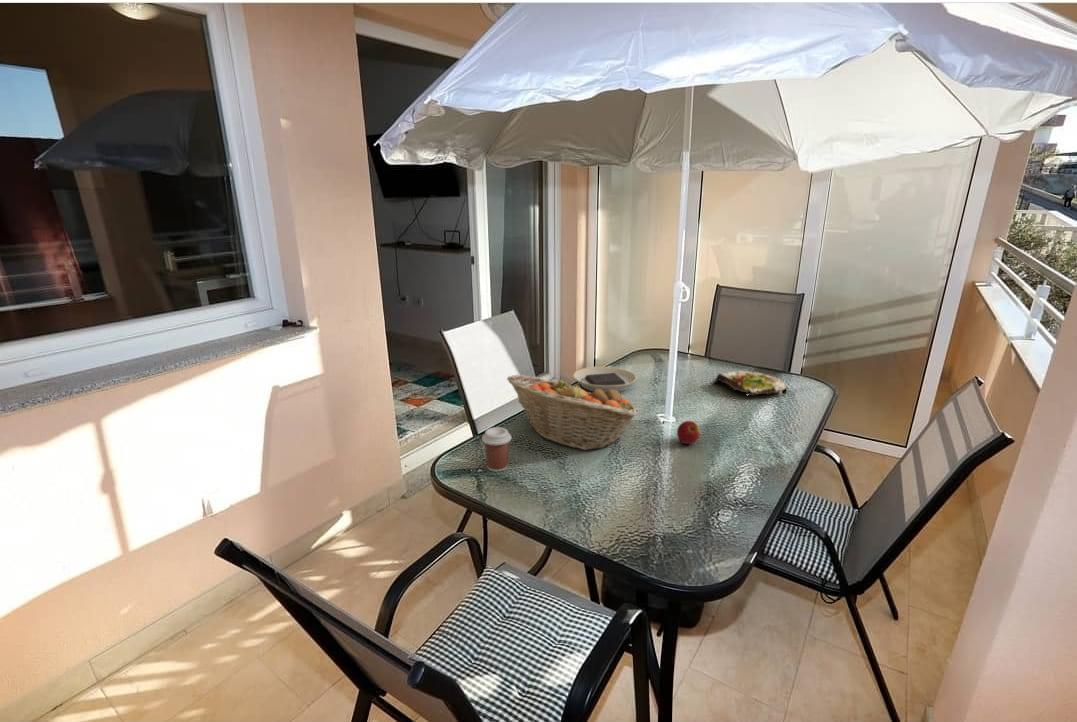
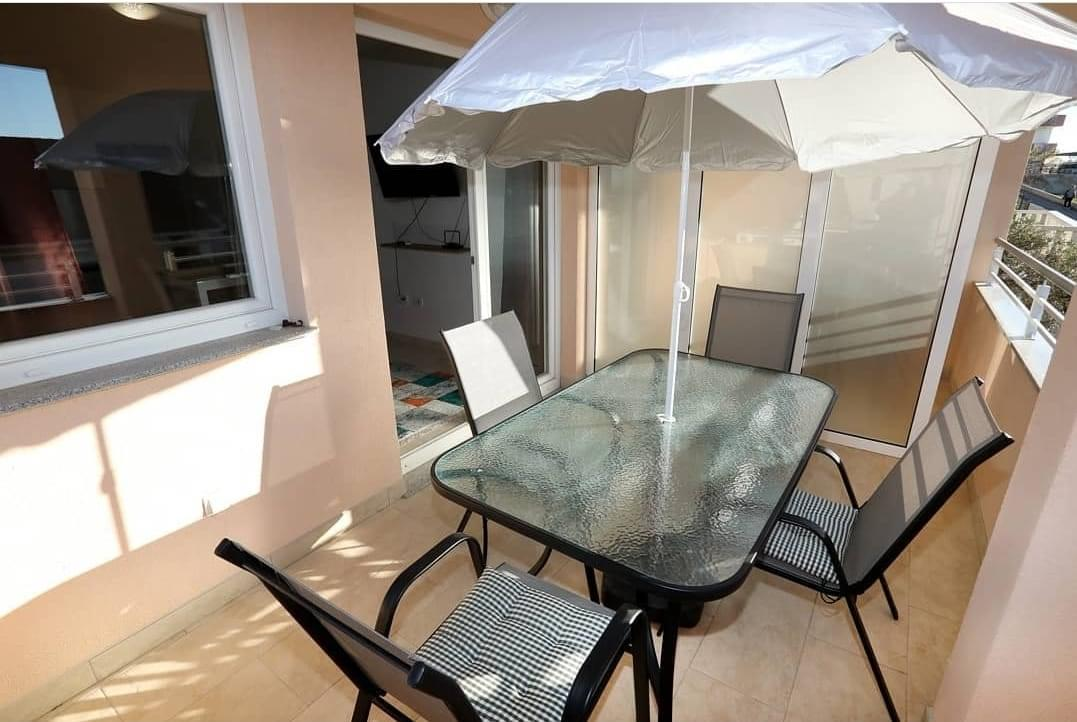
- fruit basket [506,374,640,451]
- coffee cup [481,426,513,473]
- plate [572,366,638,394]
- salad plate [713,370,788,397]
- apple [676,420,701,445]
